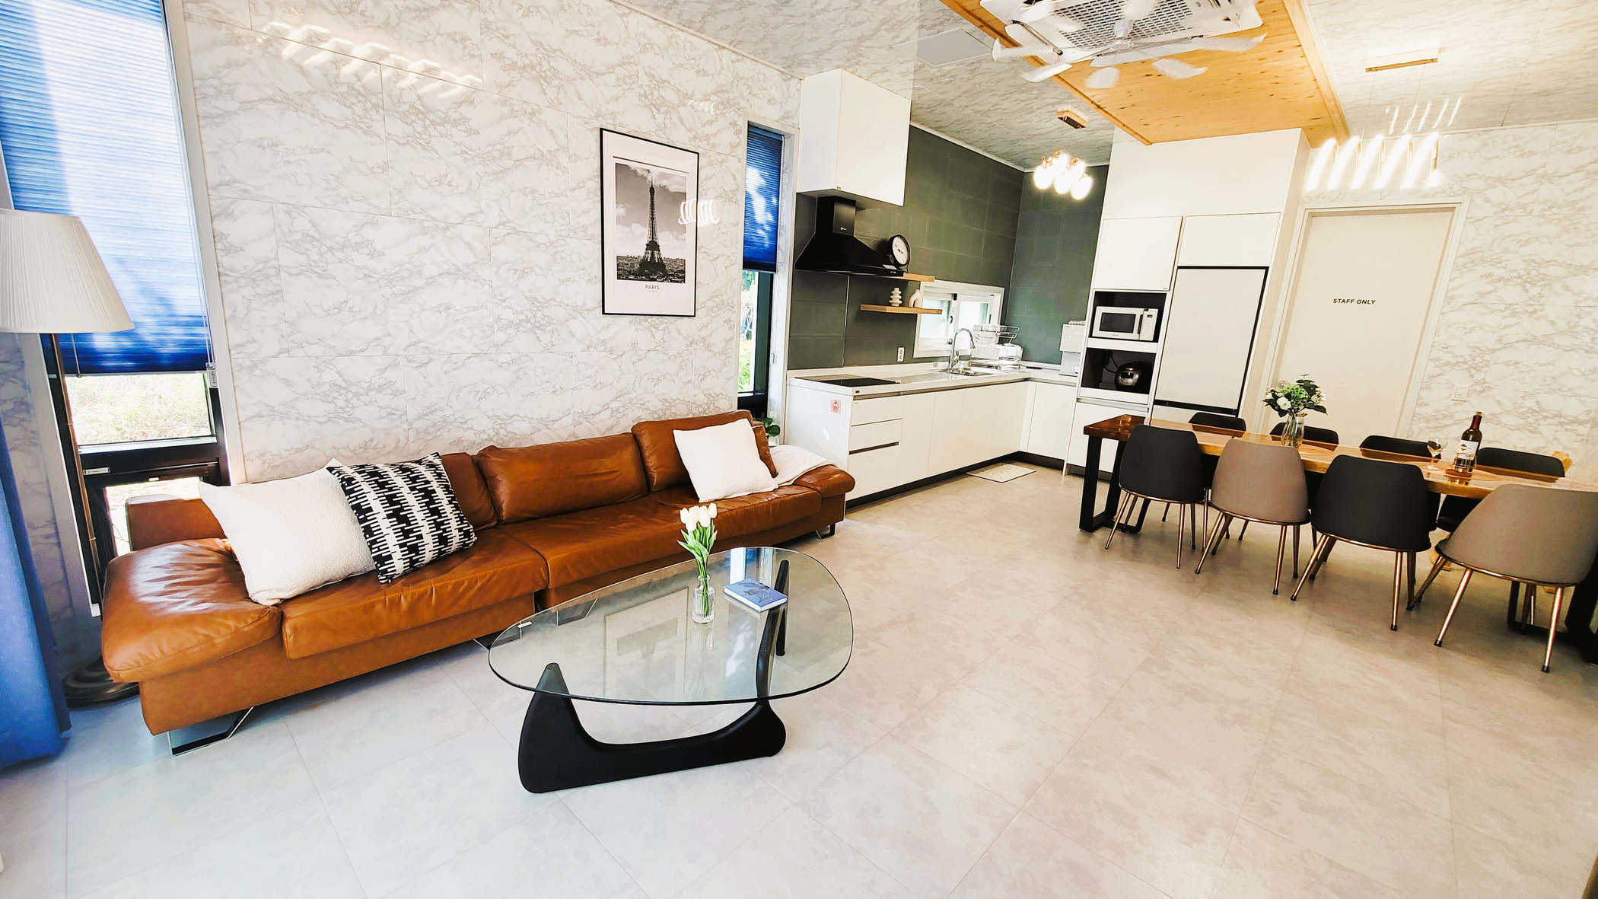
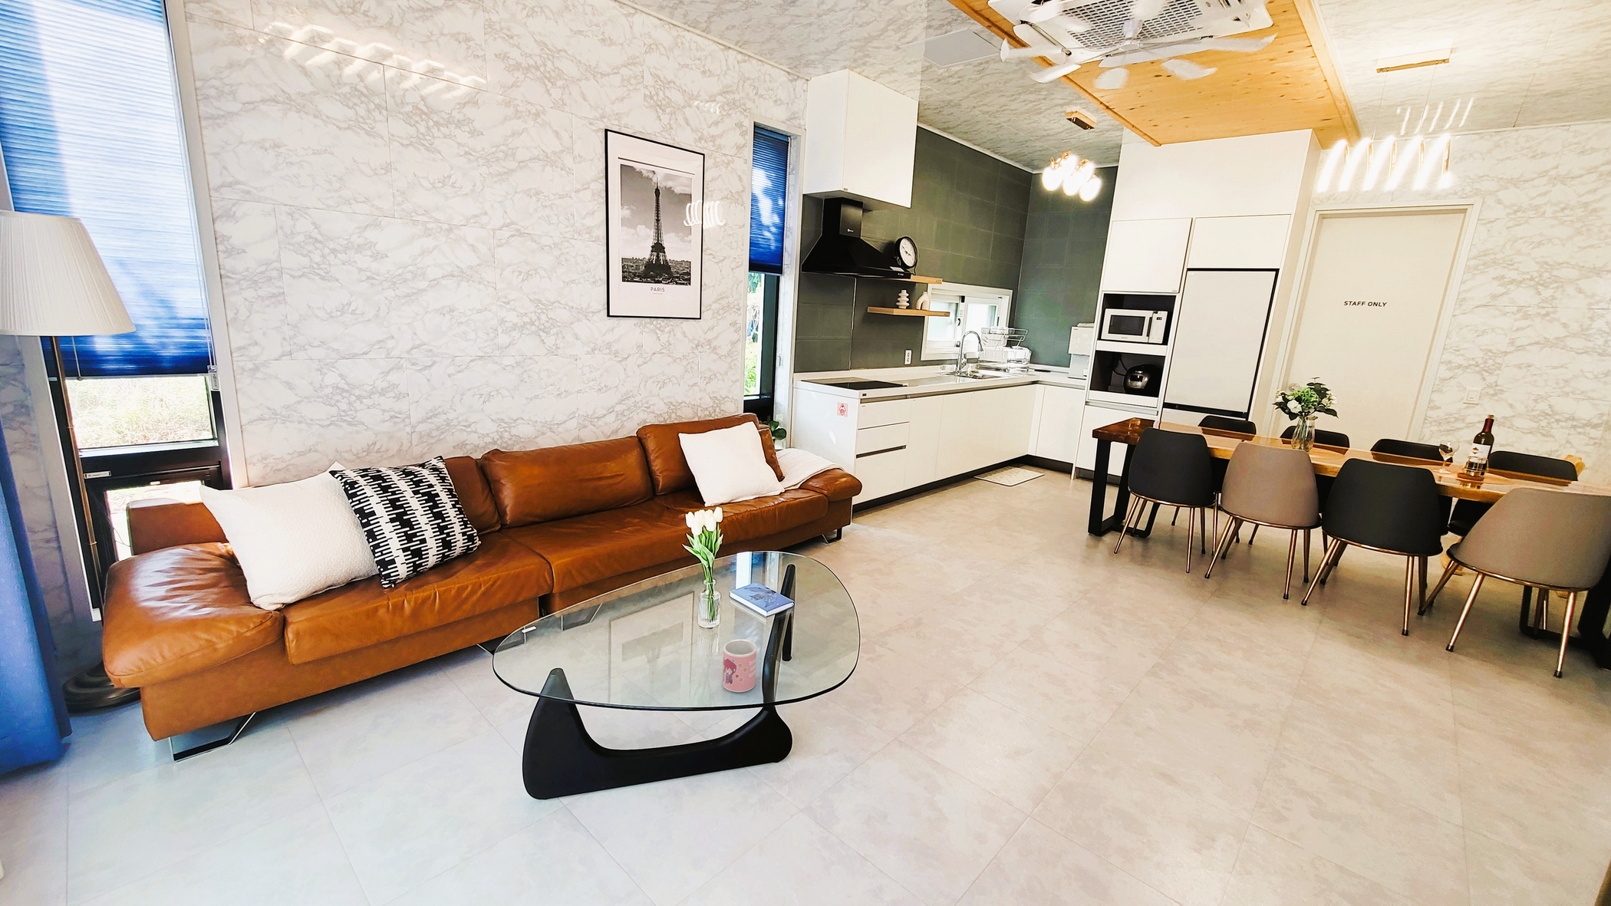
+ mug [721,638,758,692]
